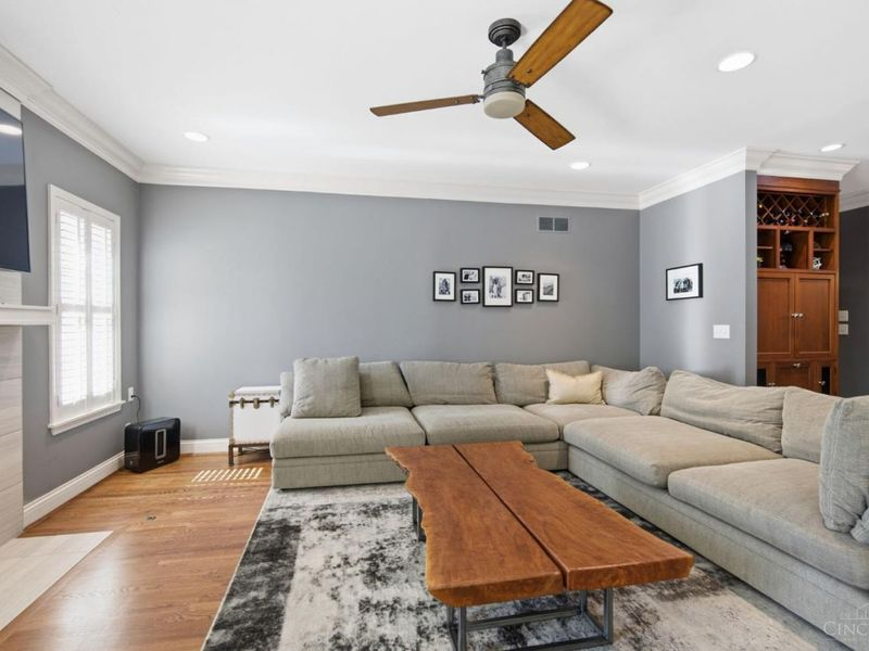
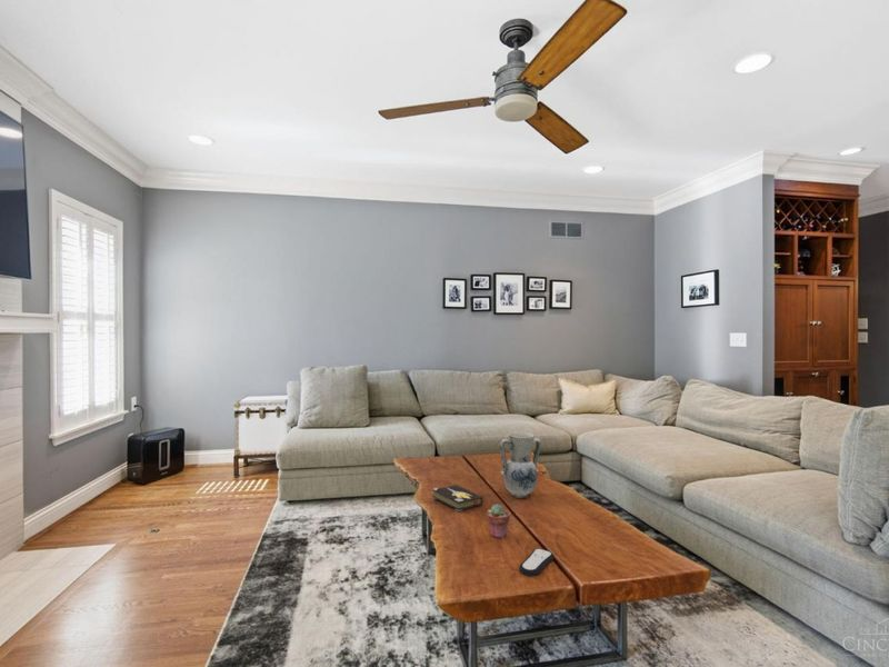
+ remote control [518,547,556,577]
+ hardback book [432,484,483,512]
+ vase [499,430,542,499]
+ potted succulent [486,504,511,539]
